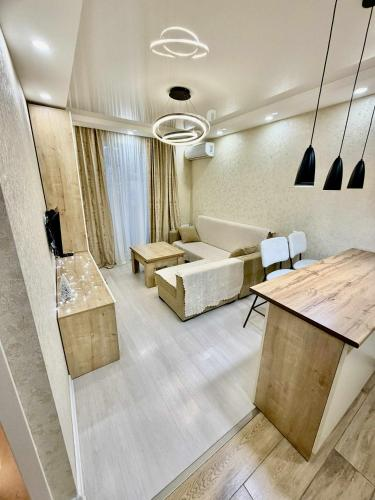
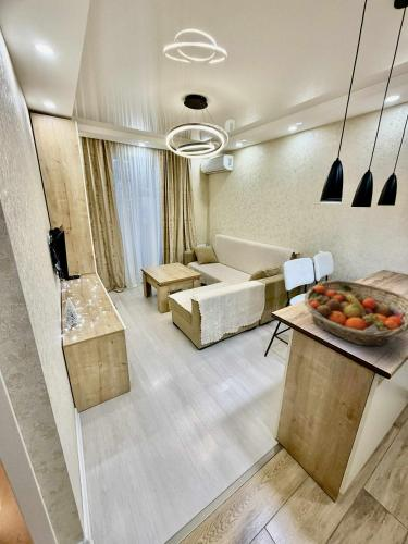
+ fruit basket [302,279,408,347]
